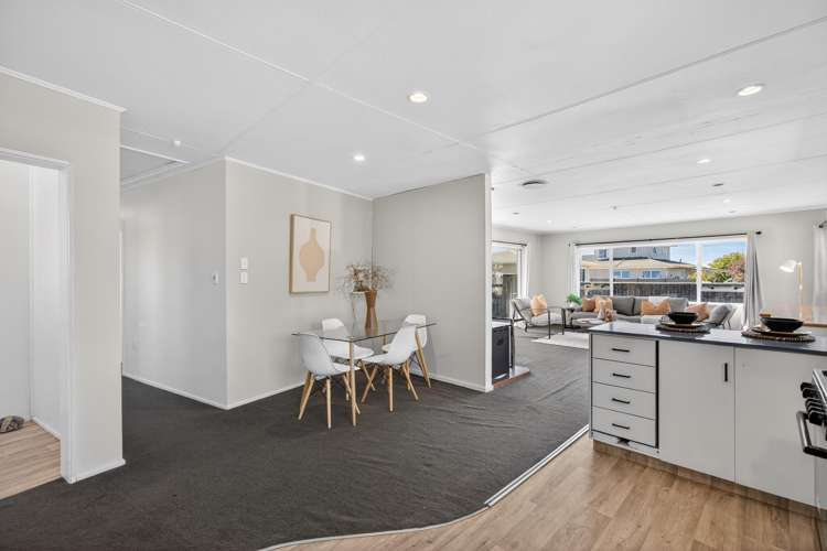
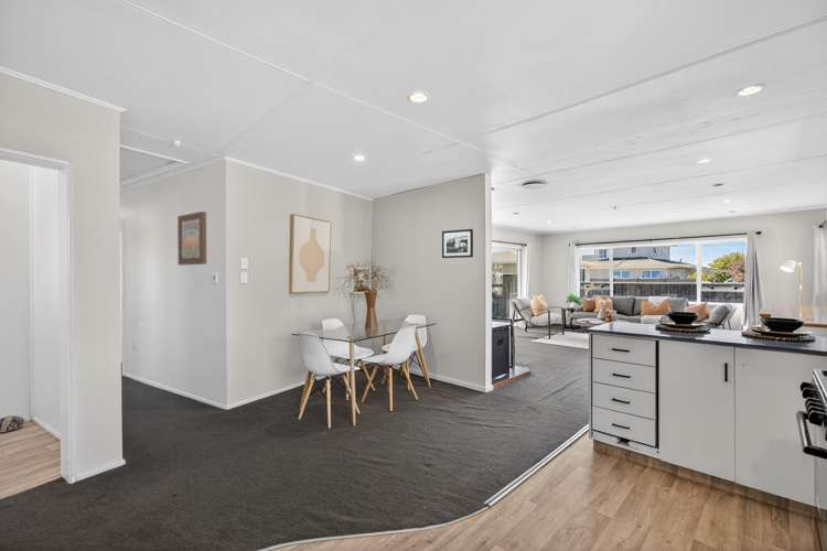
+ picture frame [441,228,474,259]
+ wall art [176,210,207,266]
